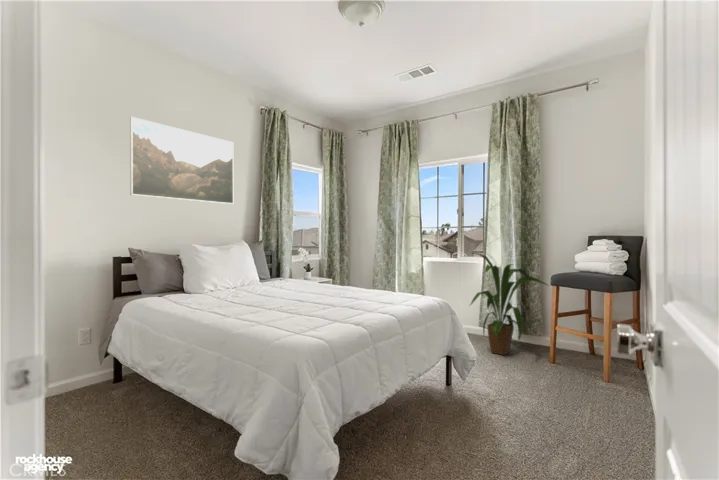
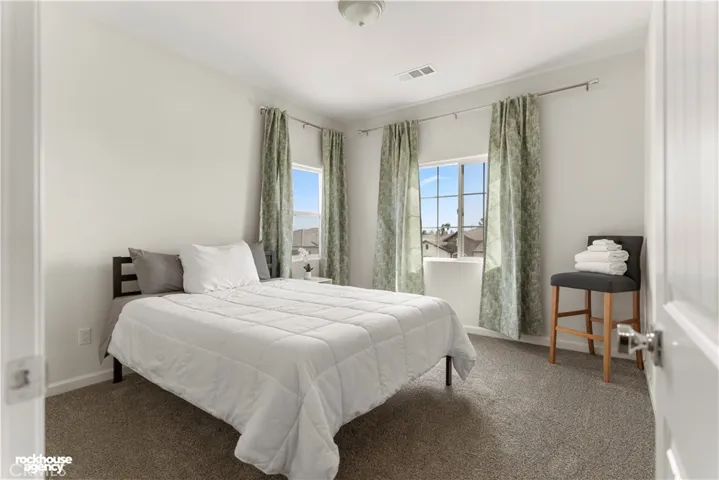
- house plant [468,252,550,356]
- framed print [129,116,234,205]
